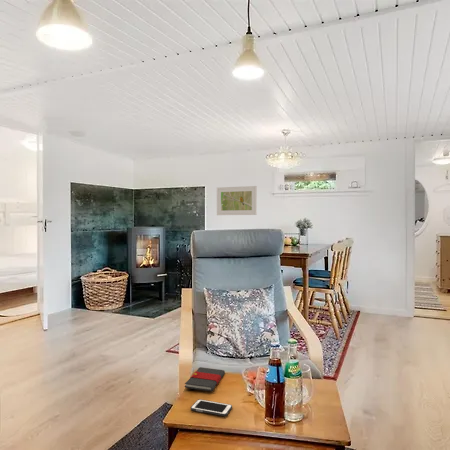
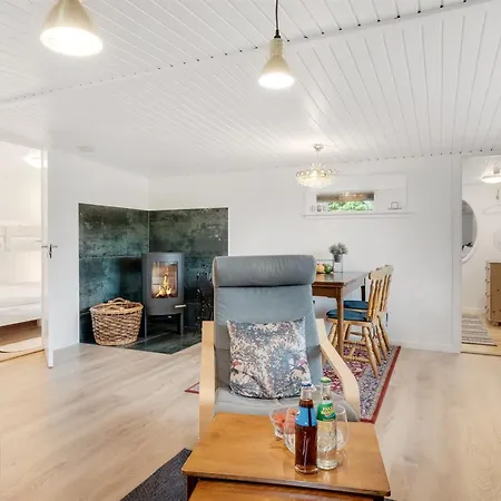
- cell phone [190,398,233,417]
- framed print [216,185,258,216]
- book [183,366,226,392]
